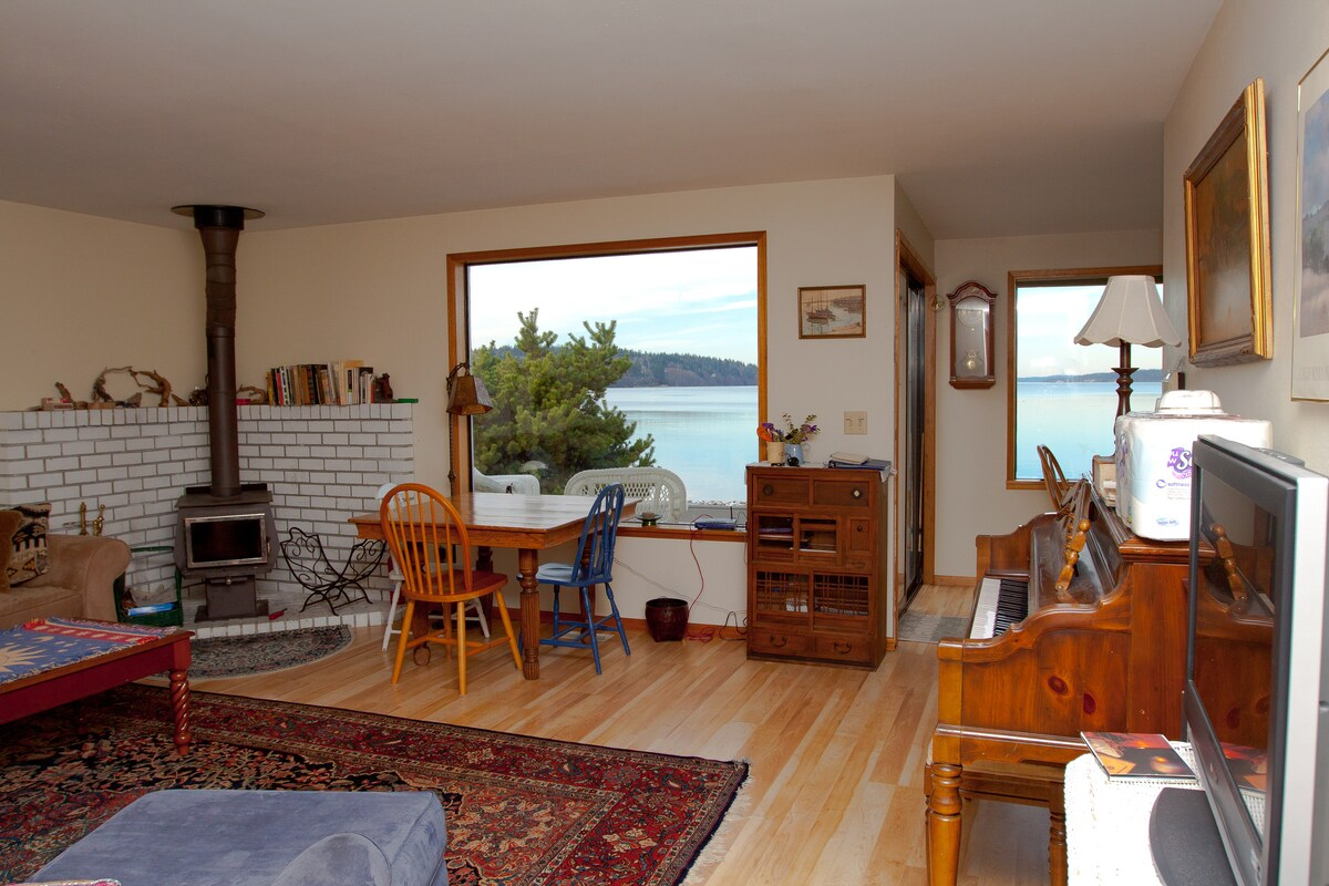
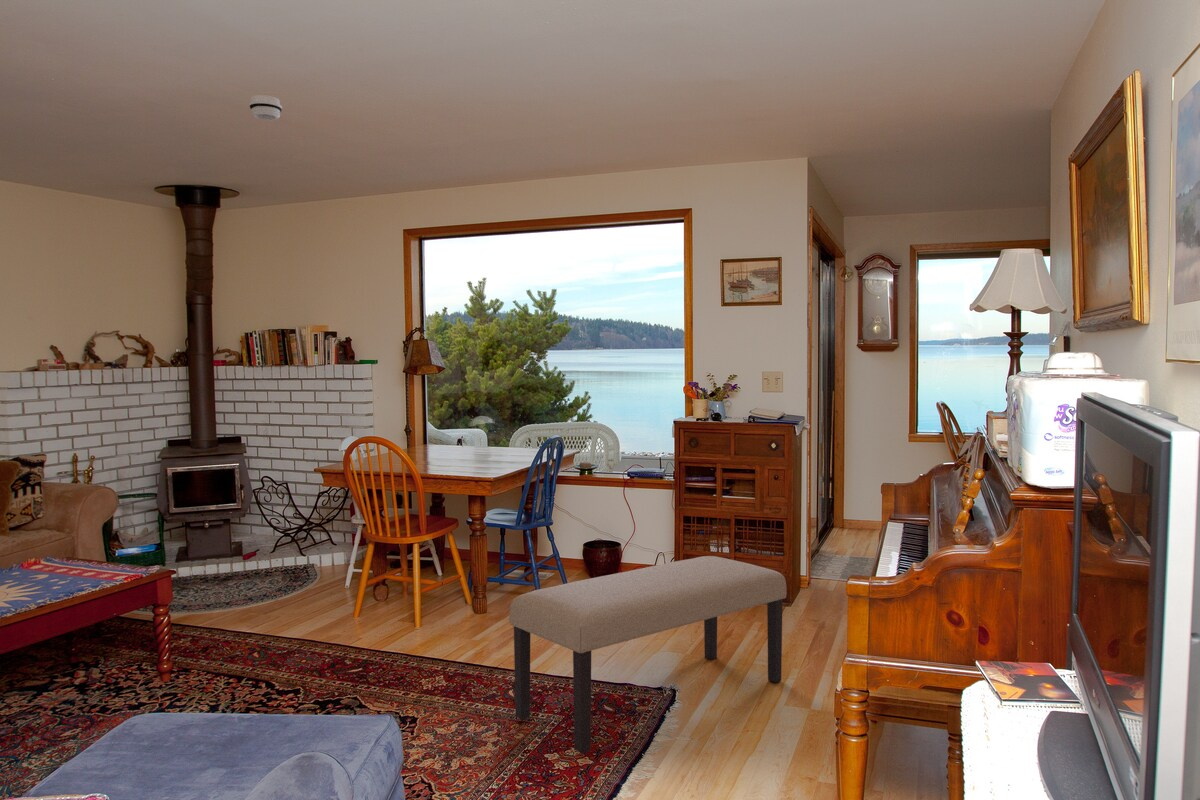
+ bench [508,555,788,754]
+ smoke detector [248,94,283,121]
